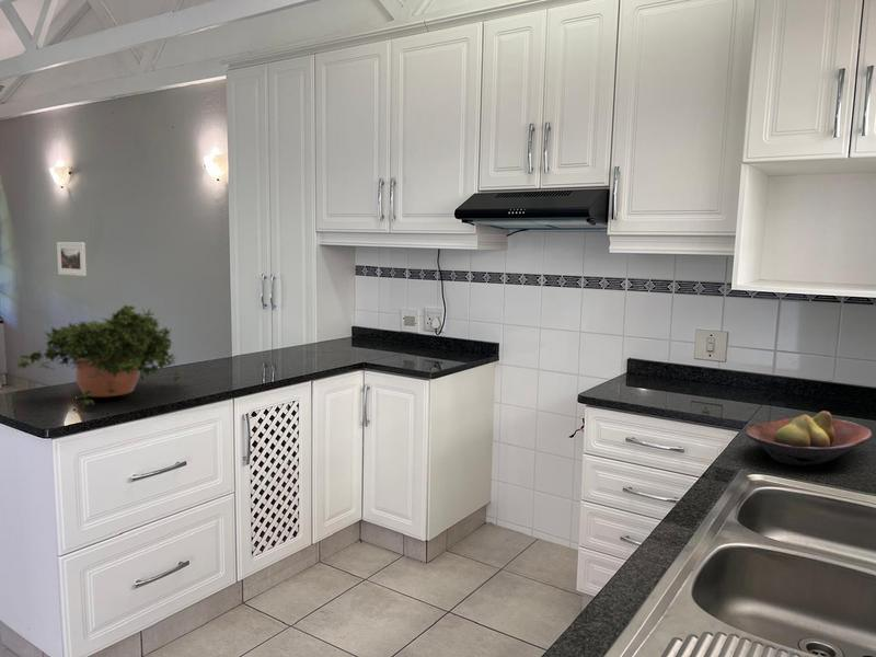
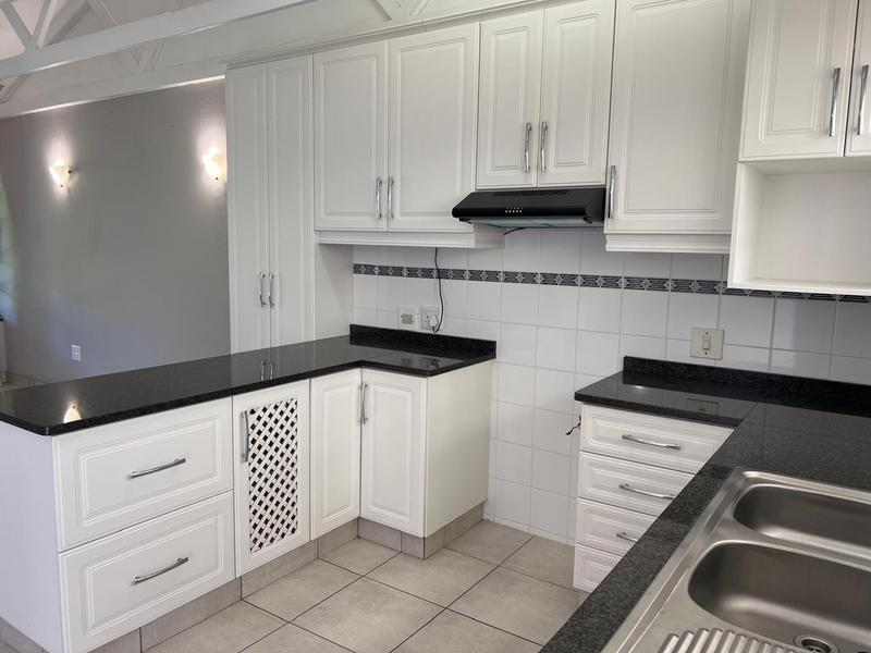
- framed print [56,241,88,277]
- potted plant [13,302,183,408]
- fruit bowl [745,410,874,466]
